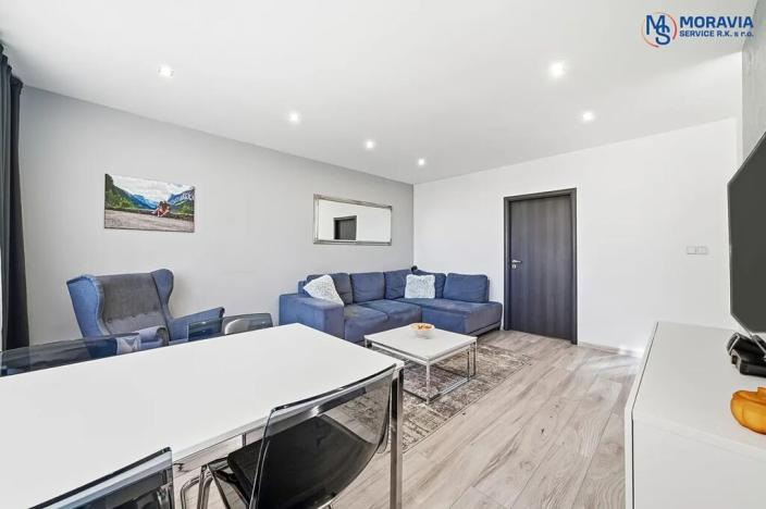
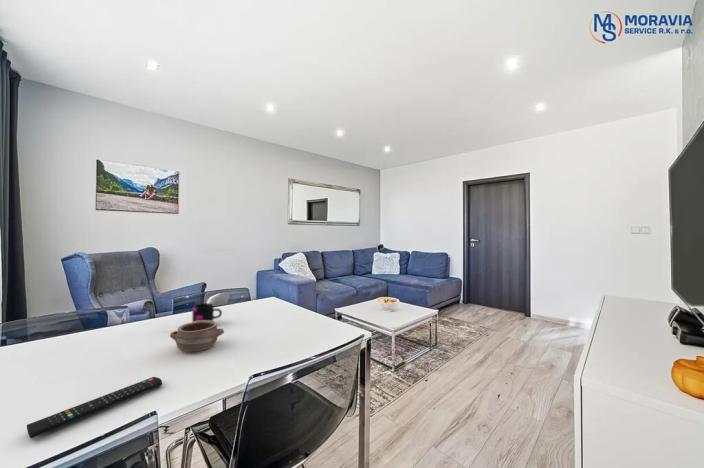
+ pottery [169,320,225,353]
+ mug [191,302,223,322]
+ remote control [26,376,163,439]
